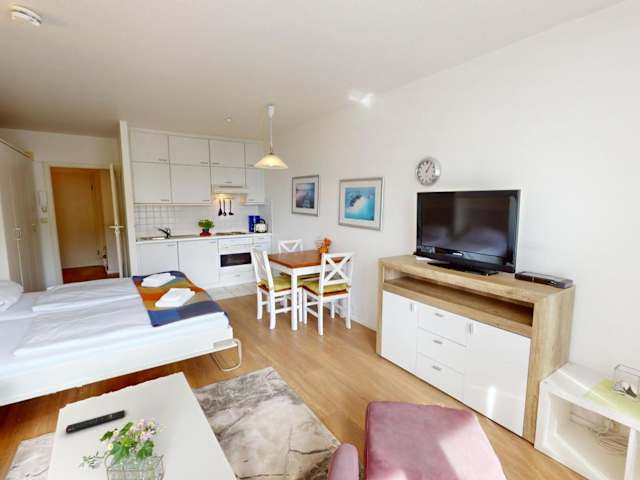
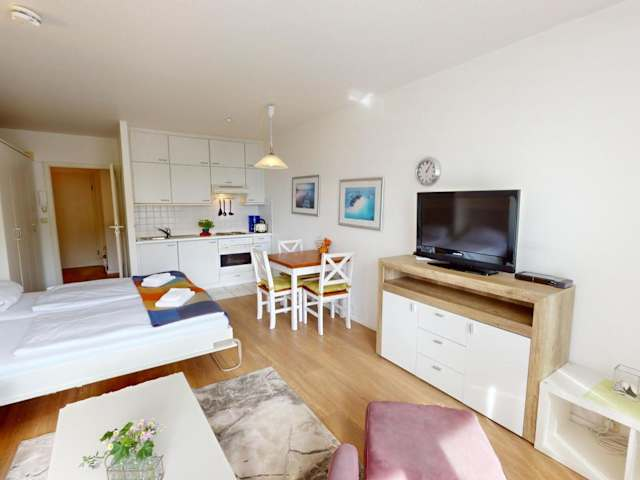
- remote control [65,409,126,434]
